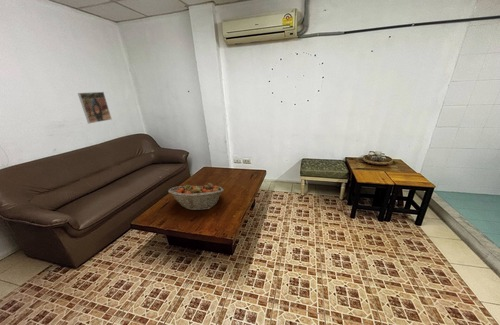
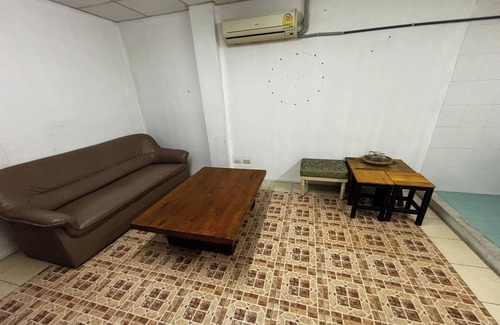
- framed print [77,91,112,124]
- fruit basket [167,182,224,211]
